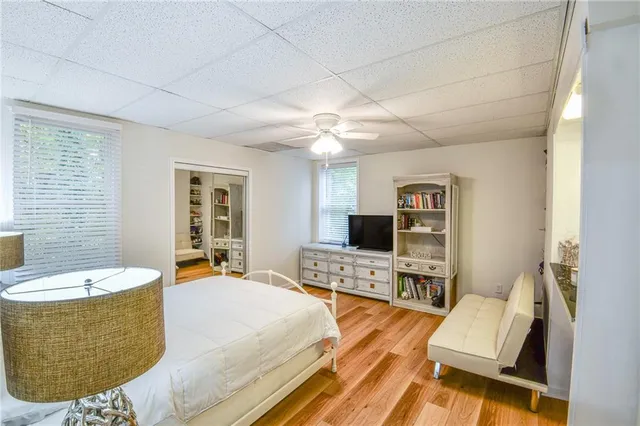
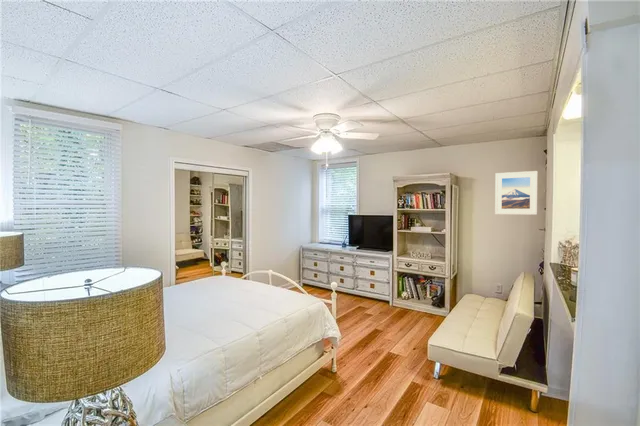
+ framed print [494,170,538,216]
